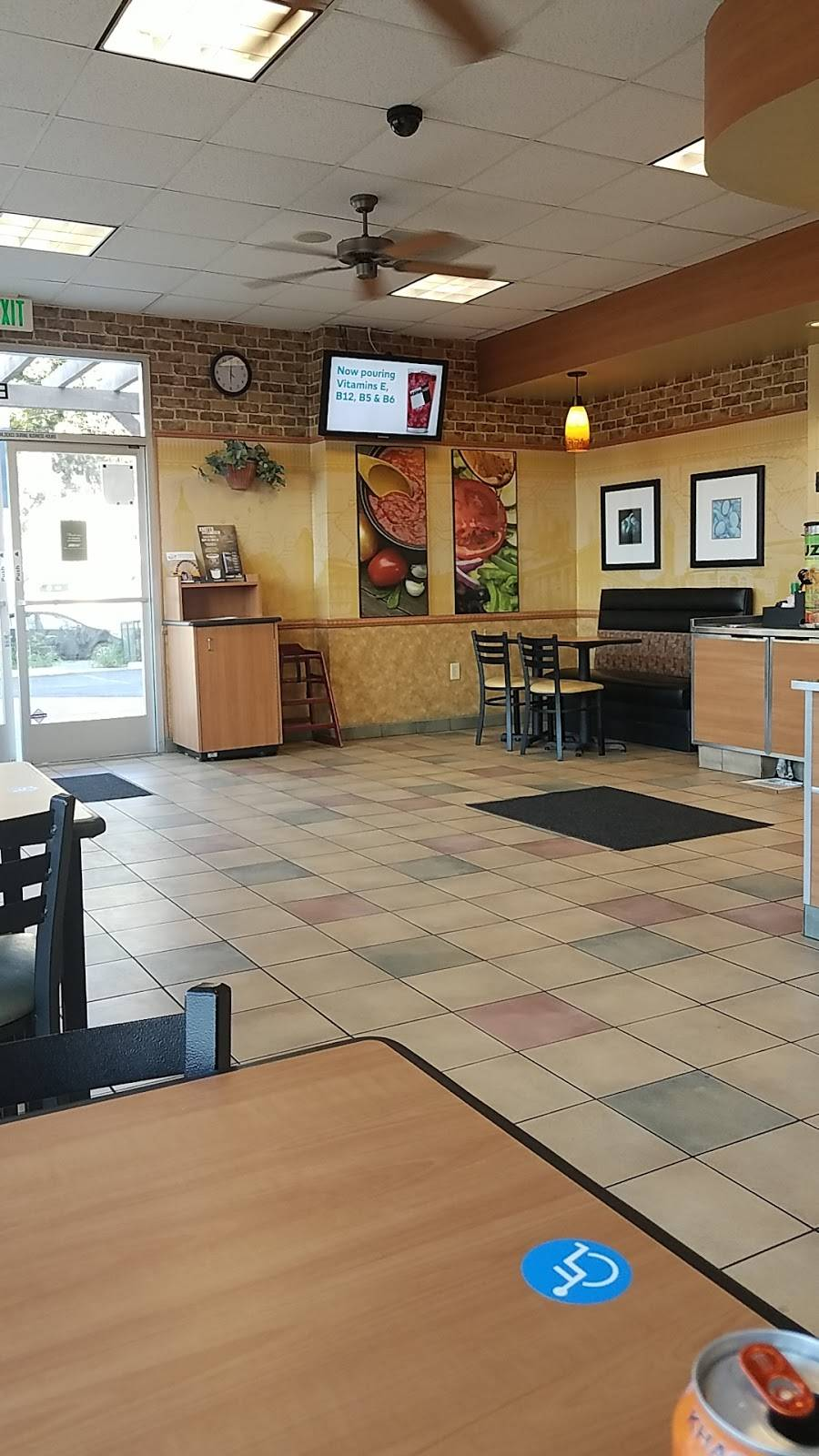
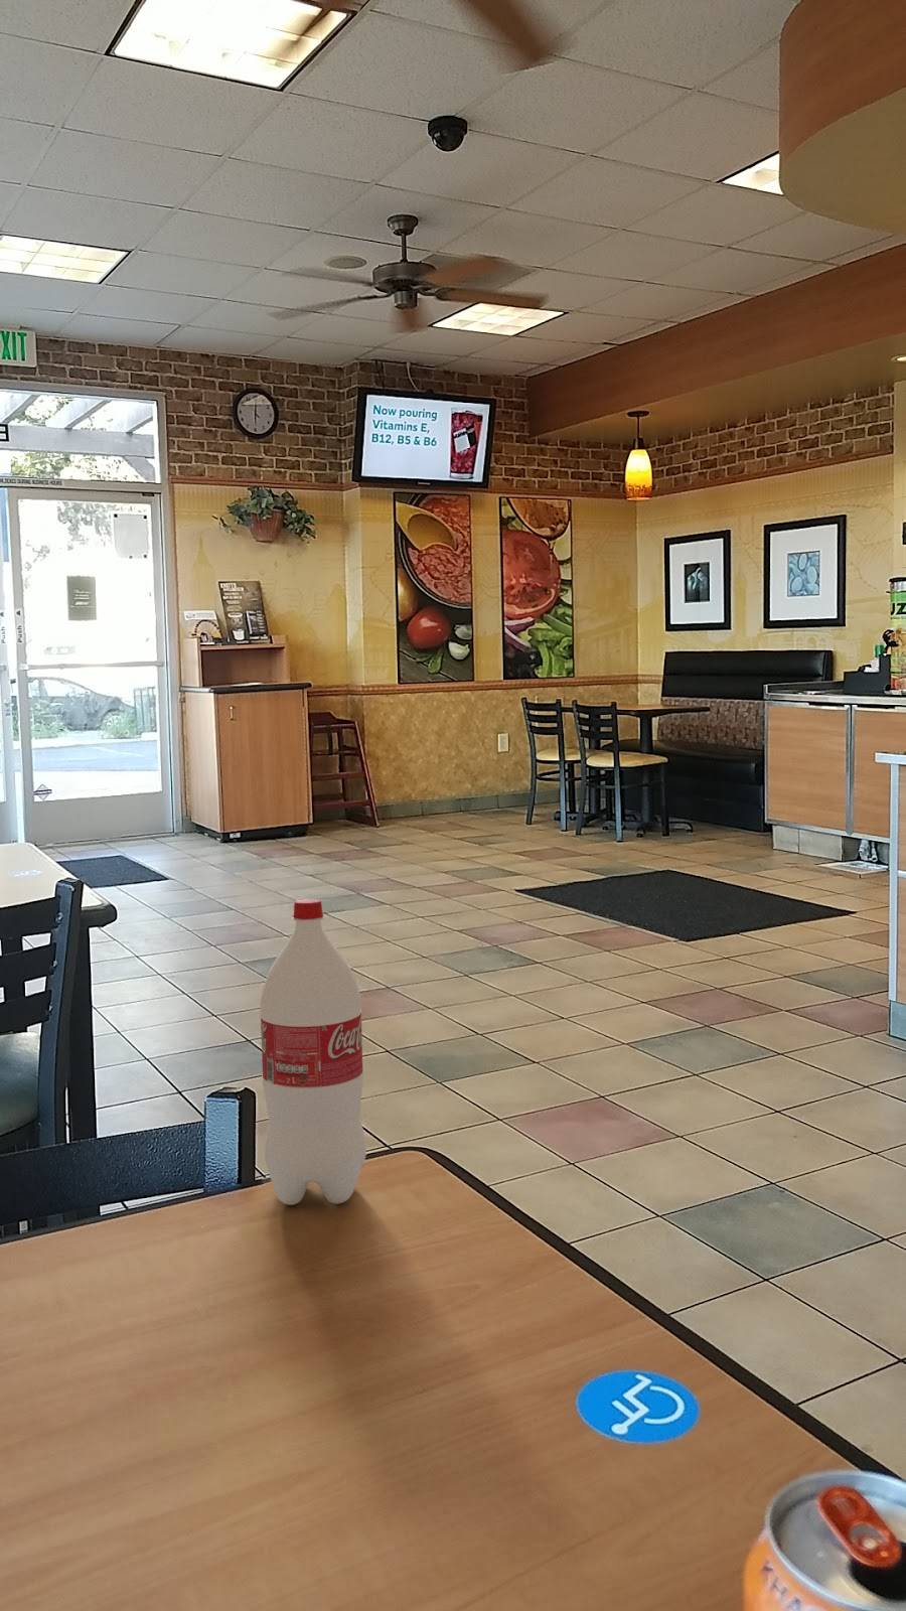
+ bottle [259,898,367,1206]
